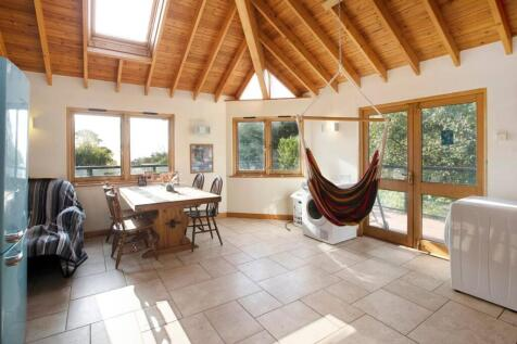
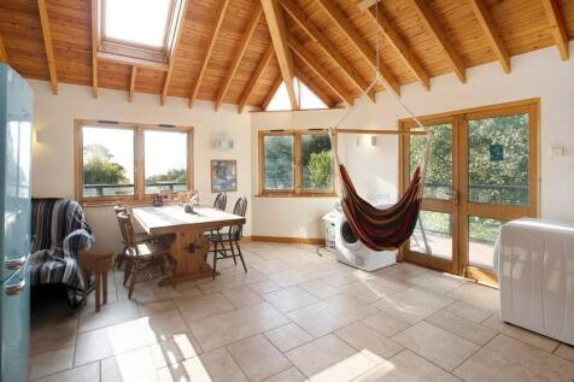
+ side table [77,247,118,313]
